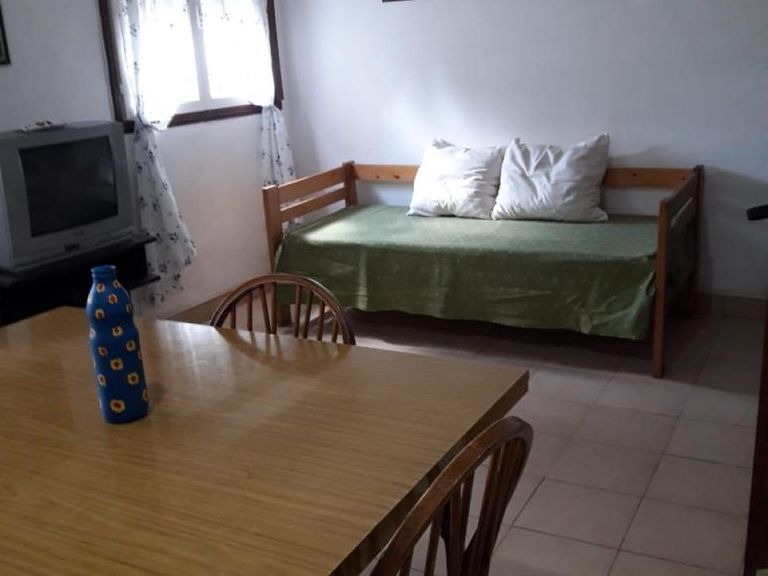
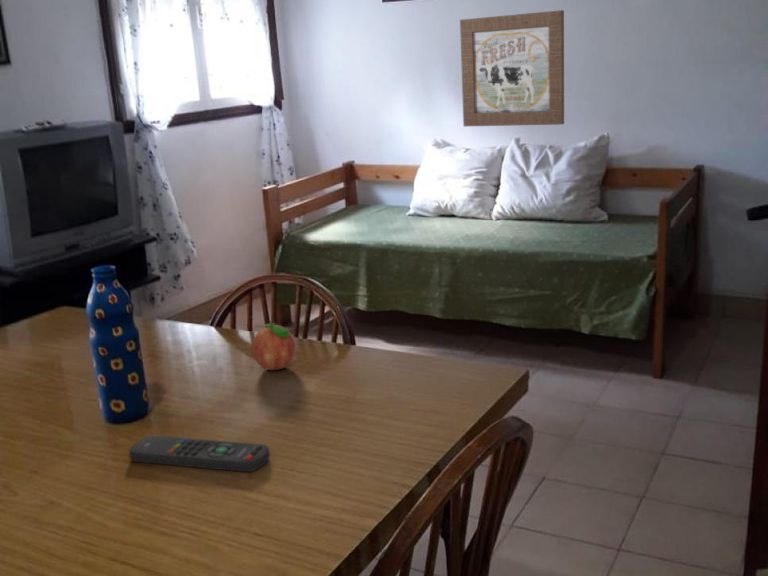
+ remote control [128,434,270,473]
+ wall art [459,9,565,127]
+ fruit [251,319,296,371]
